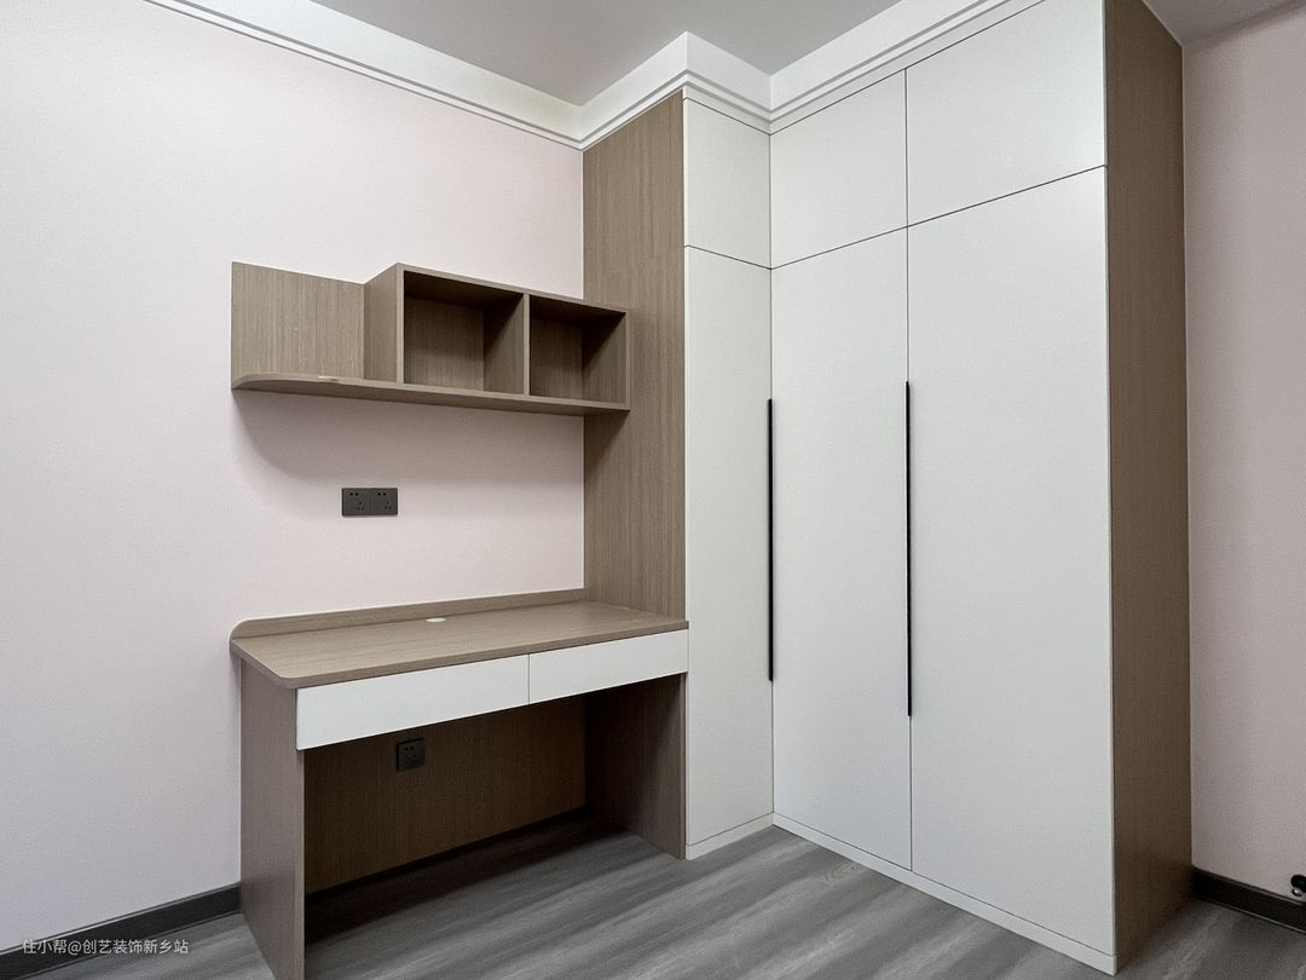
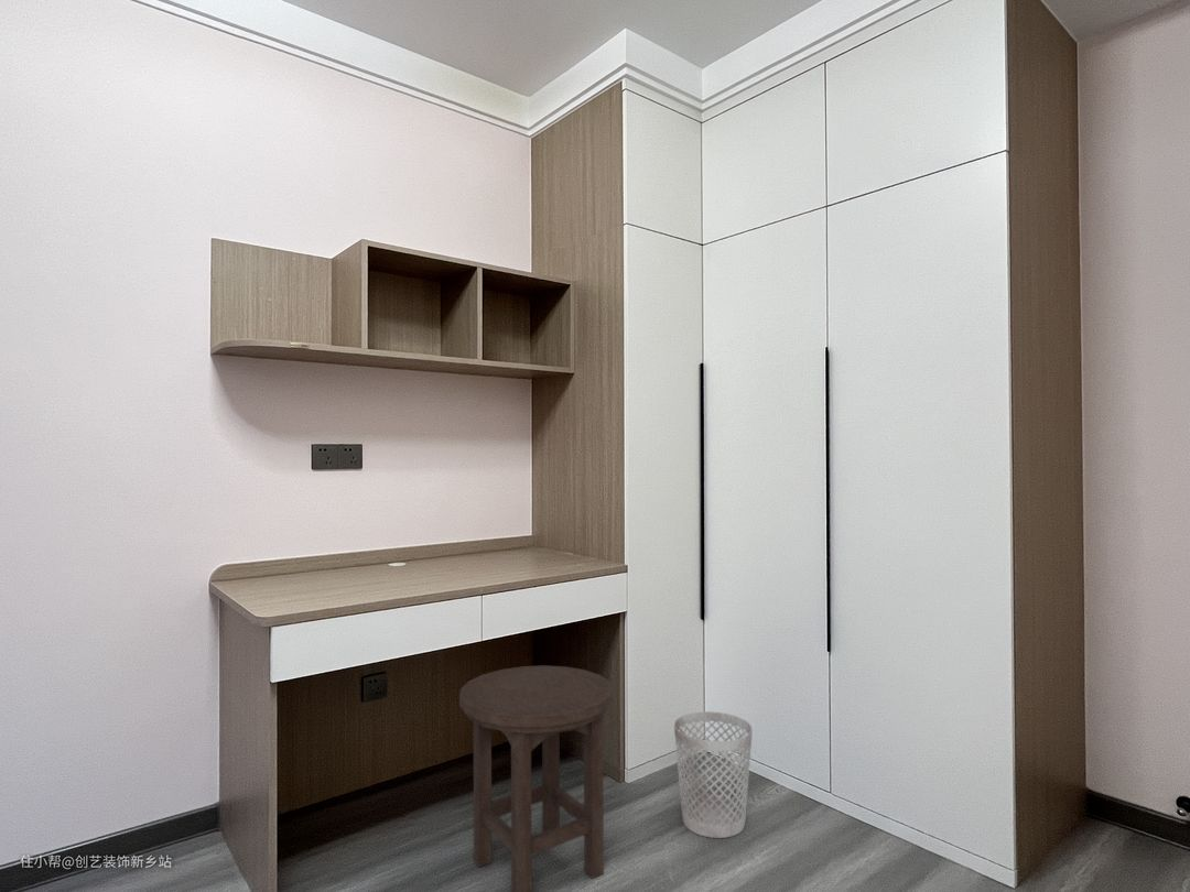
+ stool [458,664,615,892]
+ wastebasket [673,710,754,839]
